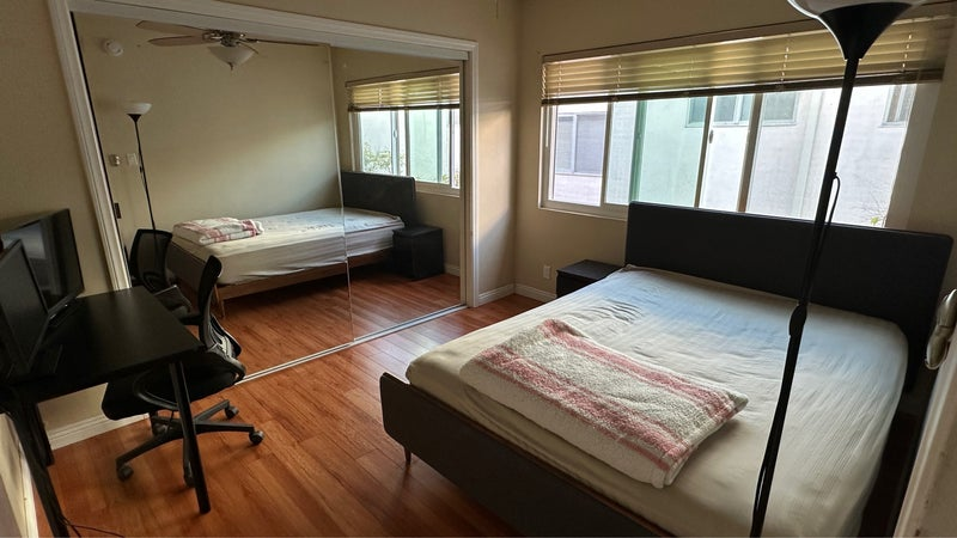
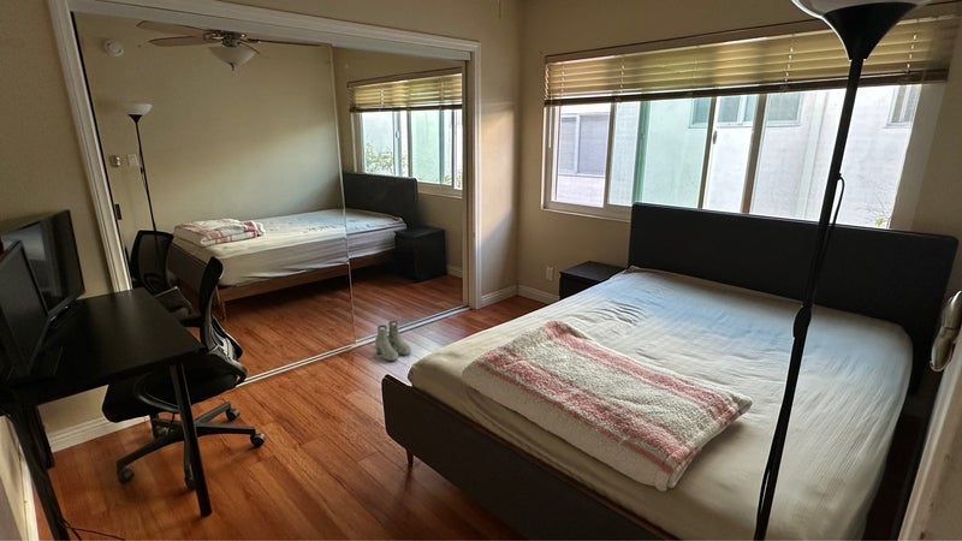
+ boots [374,320,412,362]
